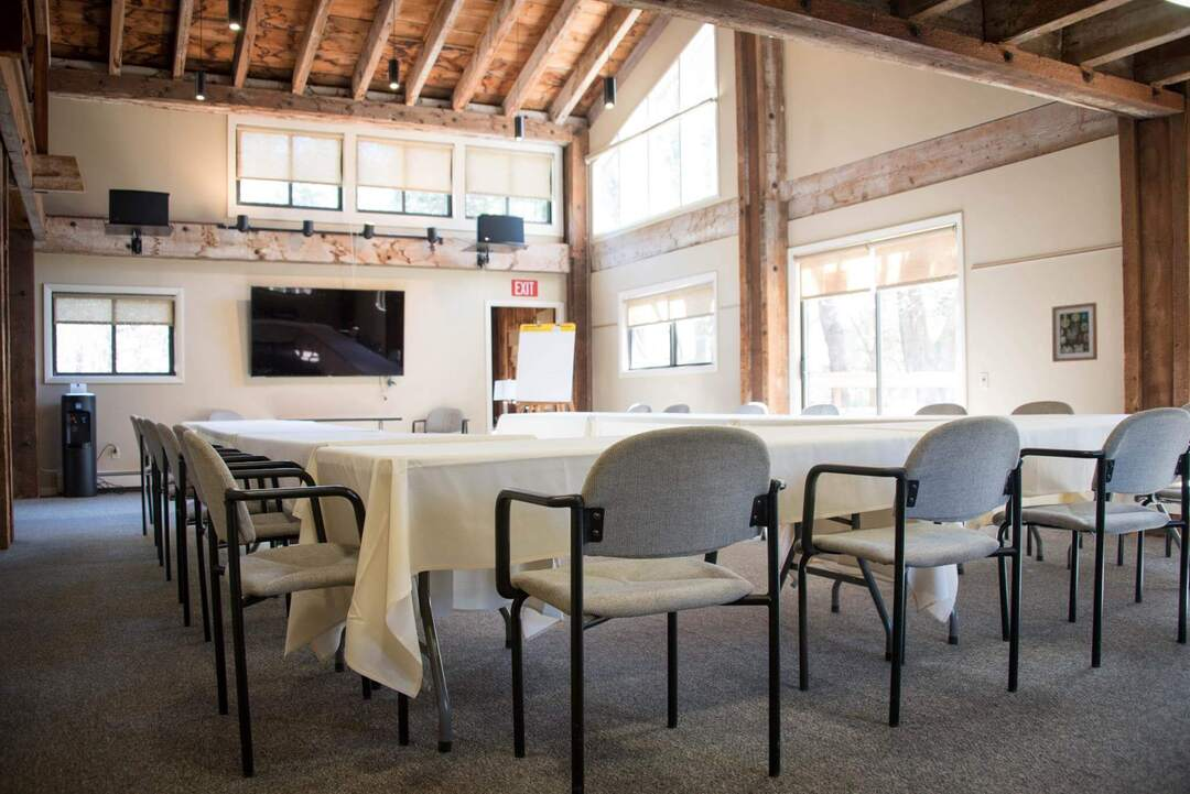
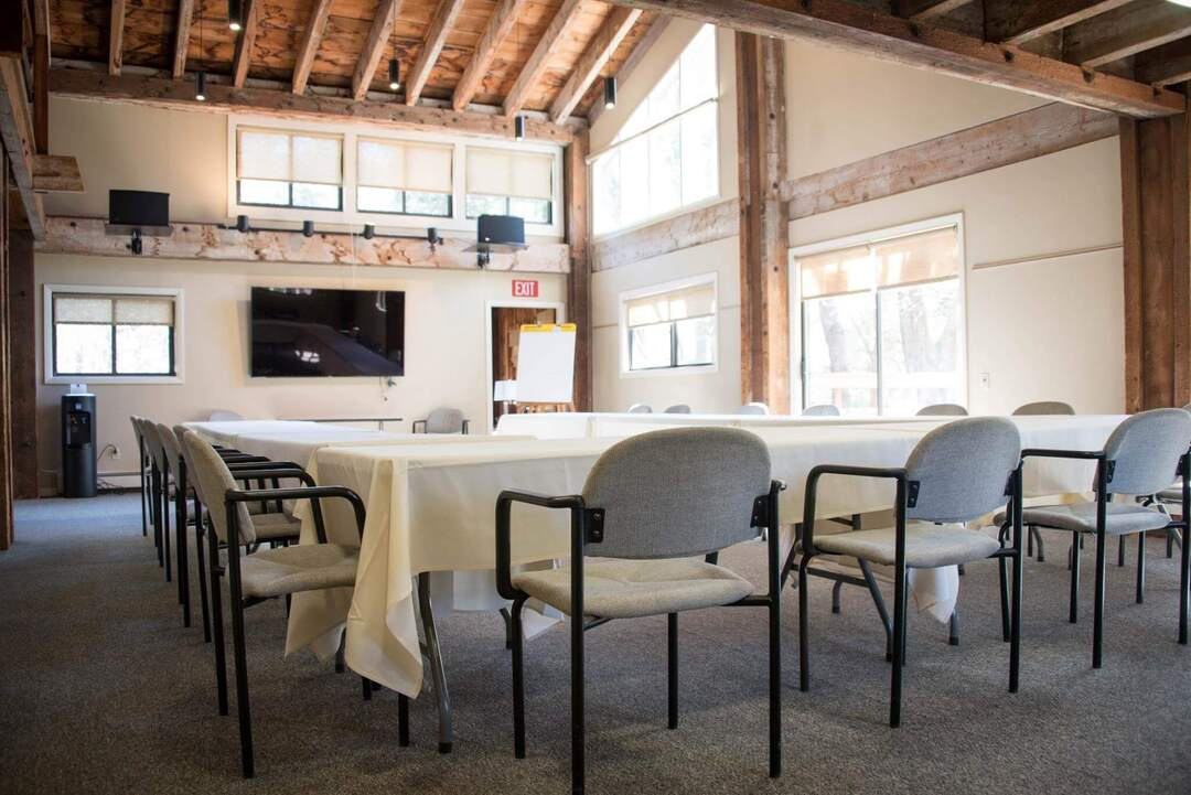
- wall art [1051,301,1099,363]
